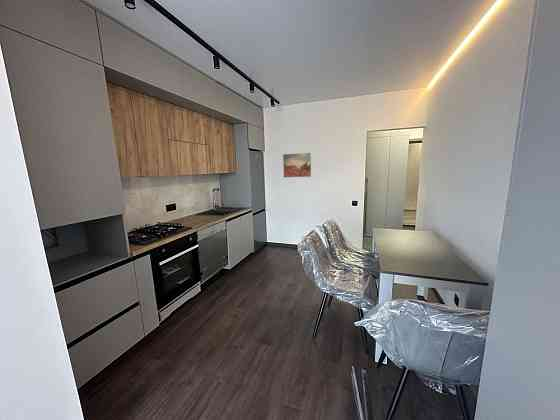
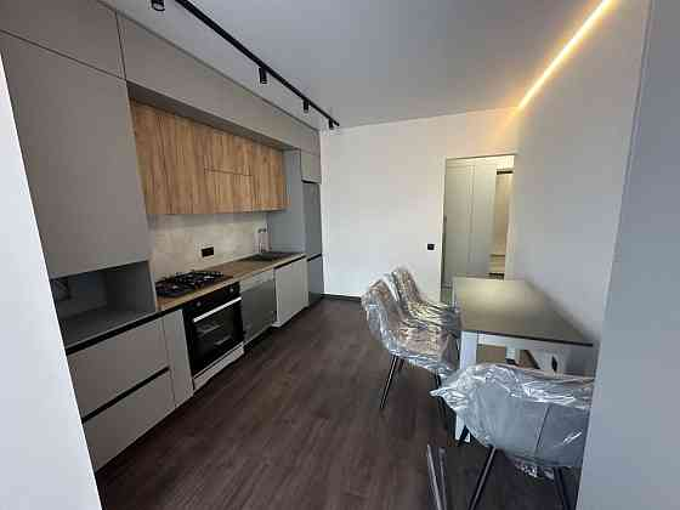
- wall art [282,152,312,178]
